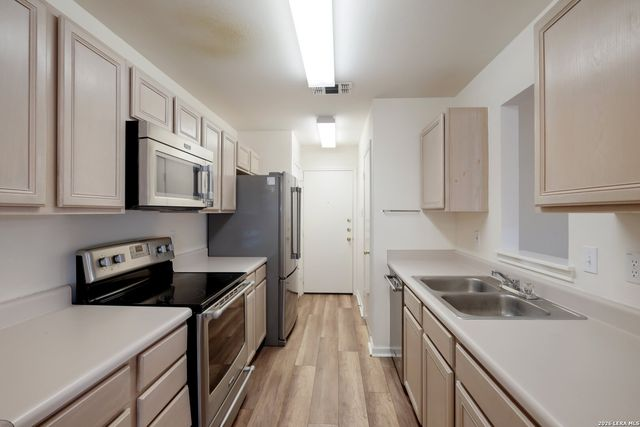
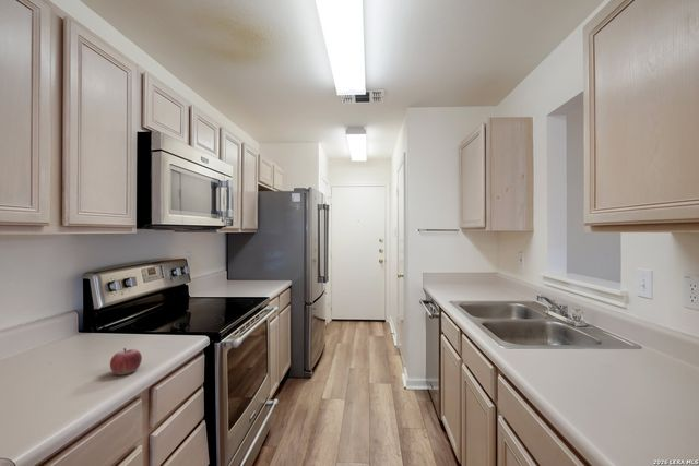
+ fruit [109,347,143,377]
